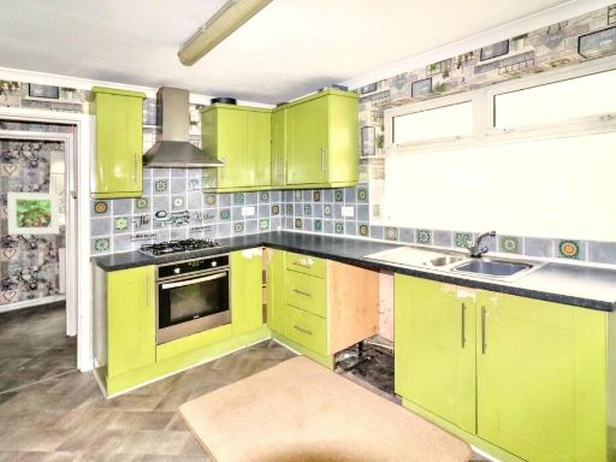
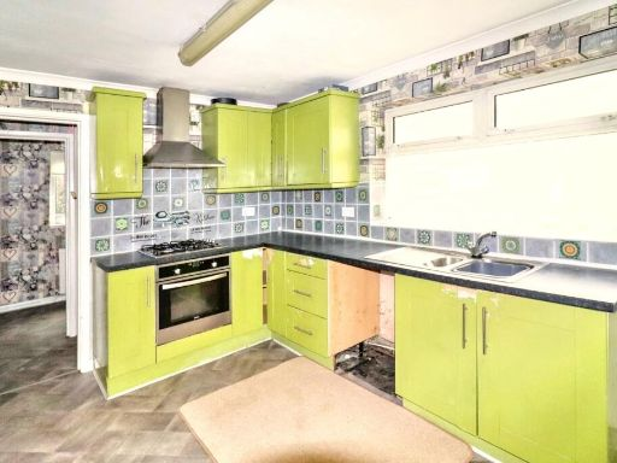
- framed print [6,191,60,236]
